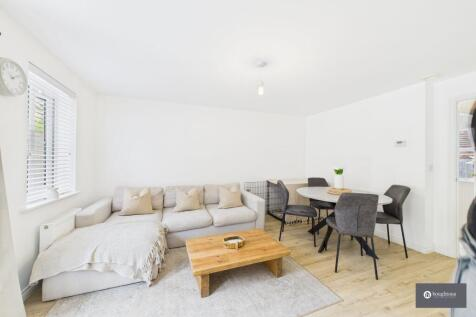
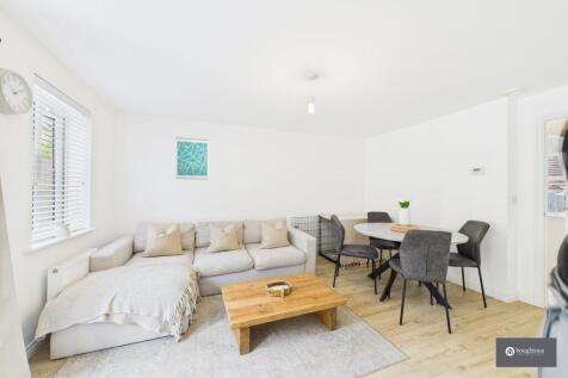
+ wall art [174,136,210,180]
